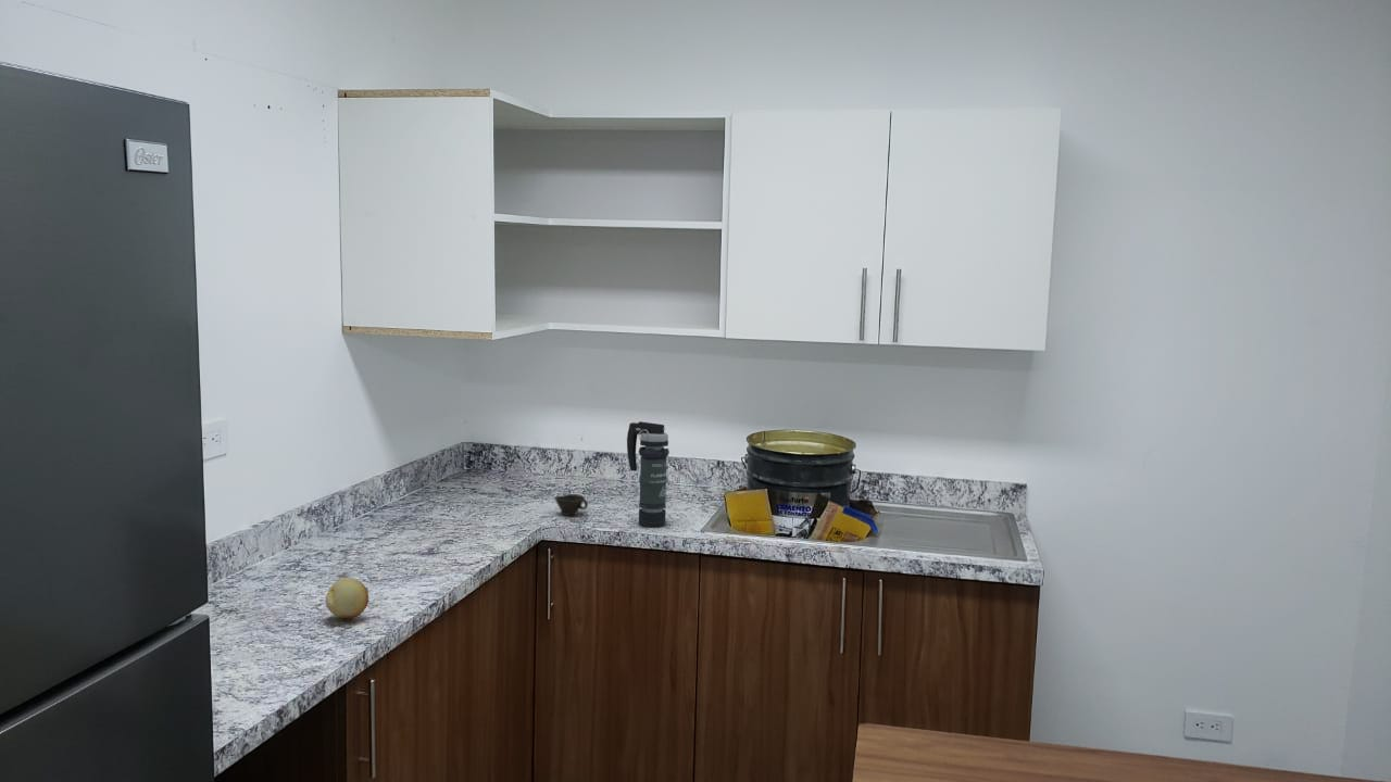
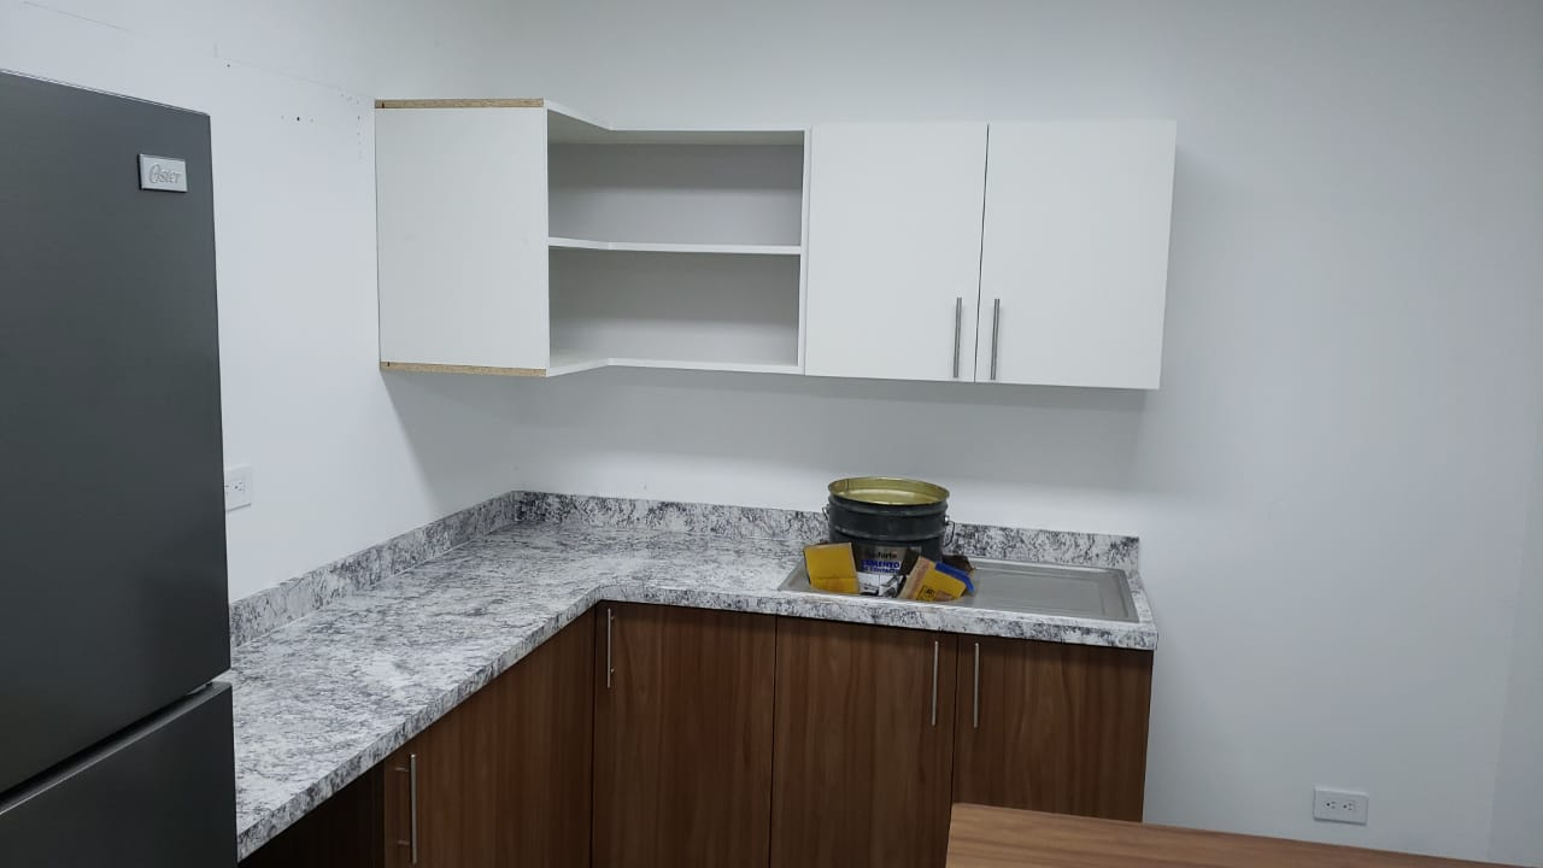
- fruit [325,577,369,619]
- smoke grenade [626,420,671,527]
- cup [553,493,589,516]
